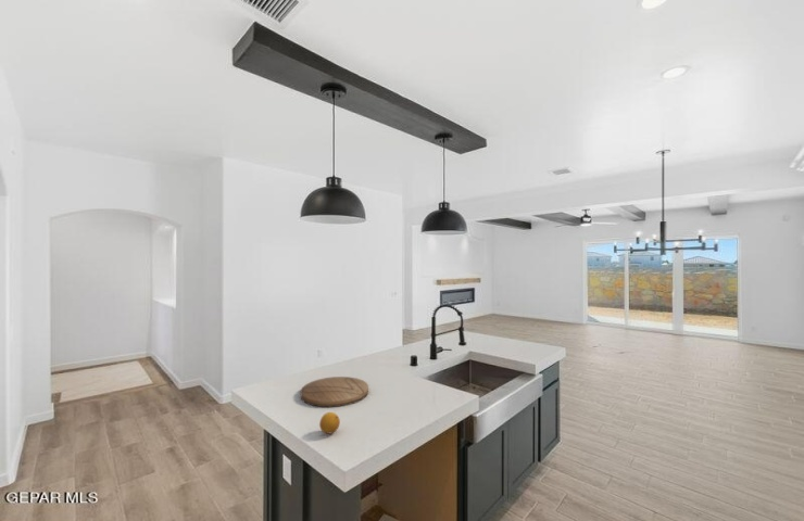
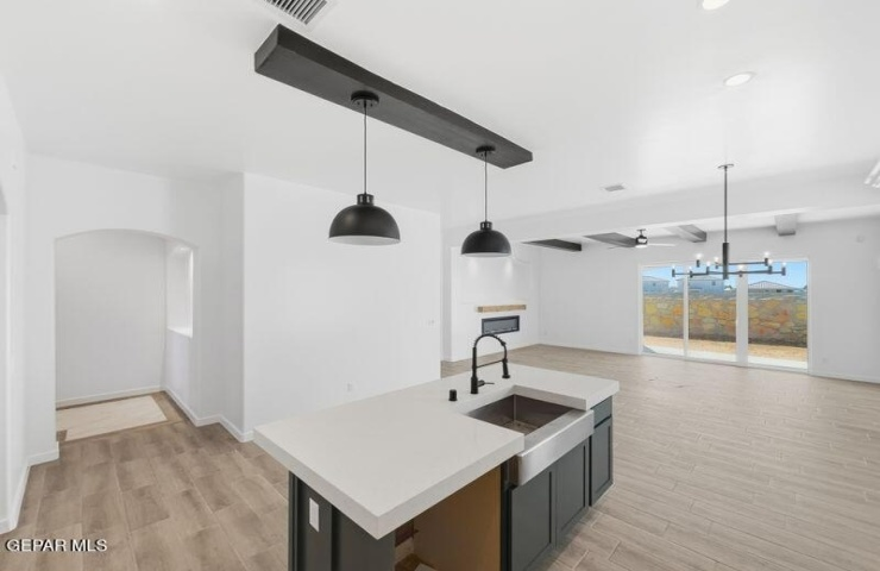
- fruit [318,411,341,435]
- cutting board [300,376,369,408]
